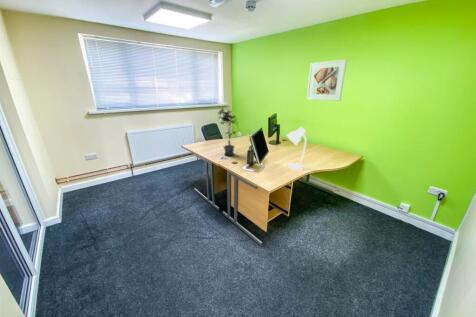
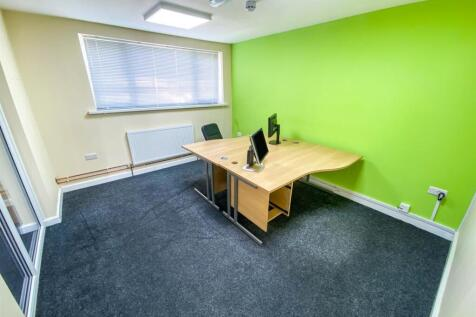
- desk lamp [285,126,307,171]
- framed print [306,58,348,102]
- potted plant [217,106,238,156]
